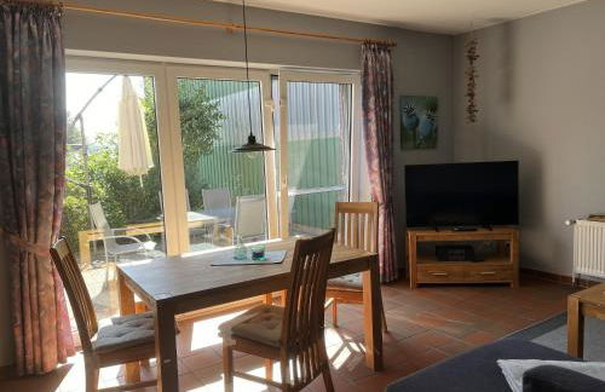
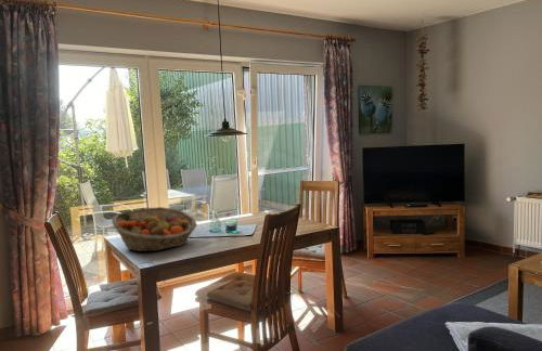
+ fruit basket [111,206,198,252]
